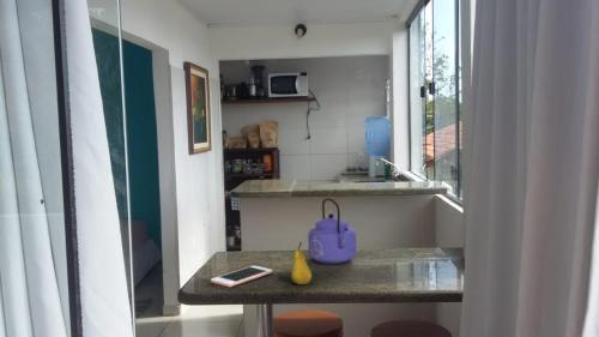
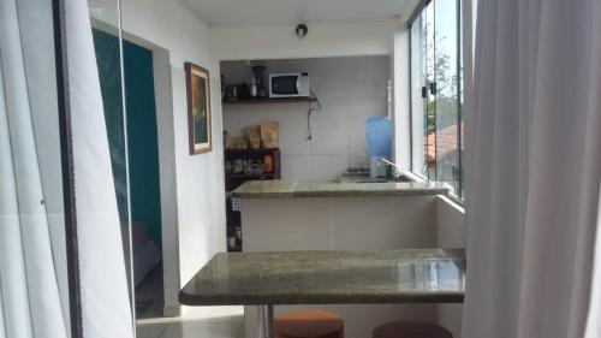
- fruit [290,241,313,285]
- cell phone [210,265,274,288]
- kettle [307,197,358,265]
